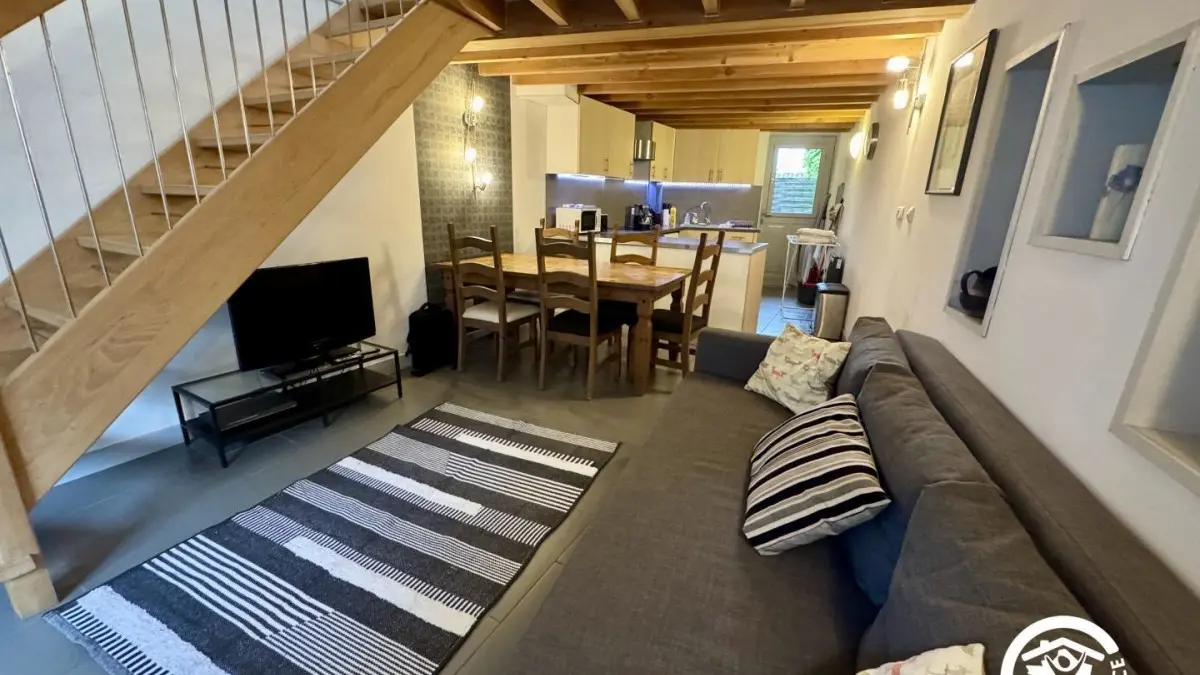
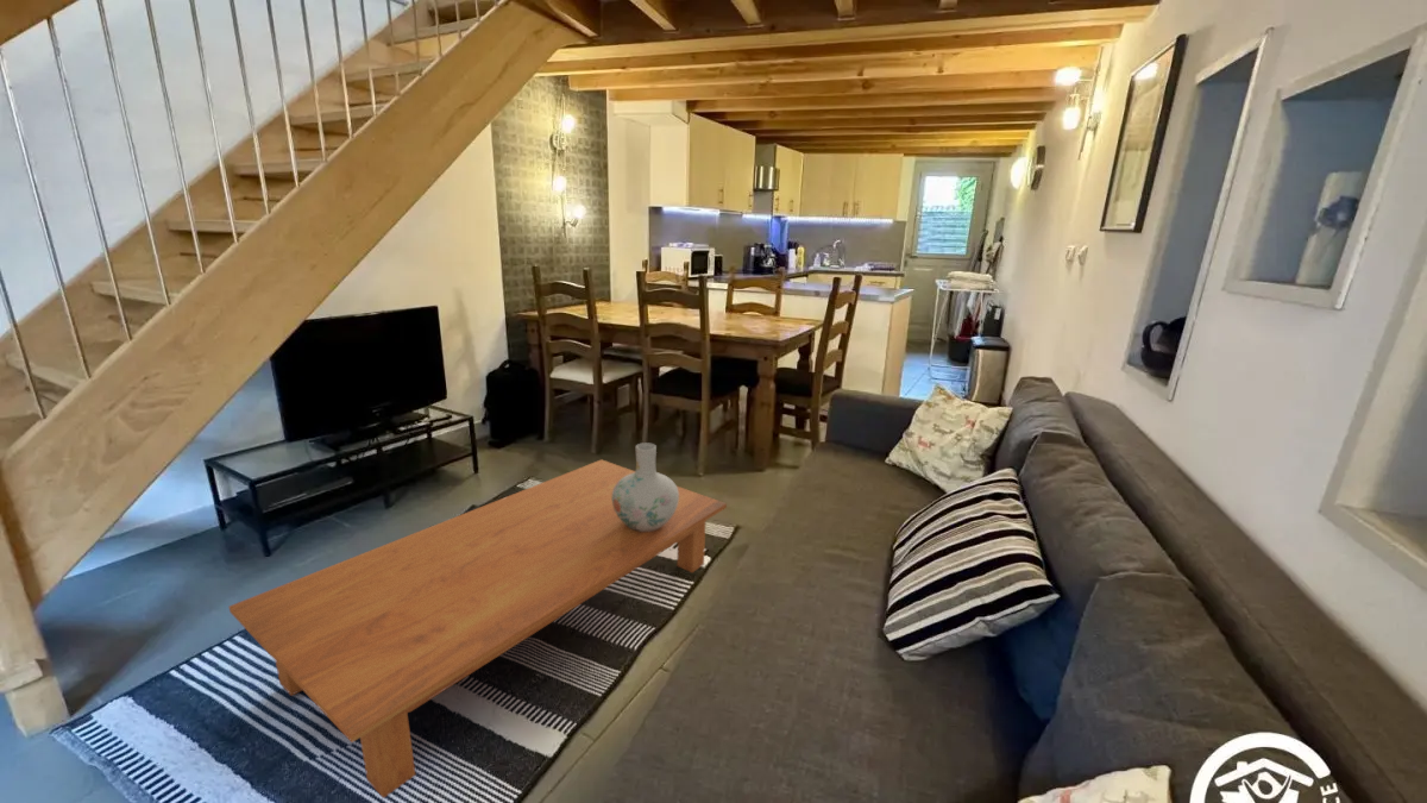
+ coffee table [228,458,728,799]
+ vase [612,441,679,532]
